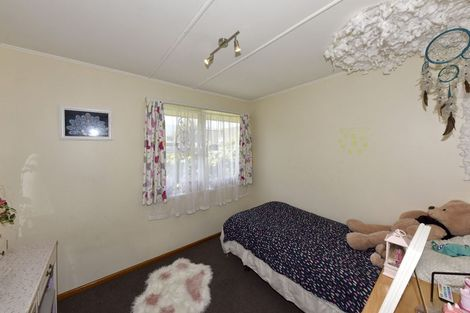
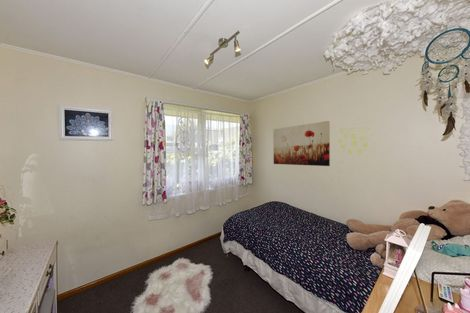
+ wall art [272,120,331,167]
